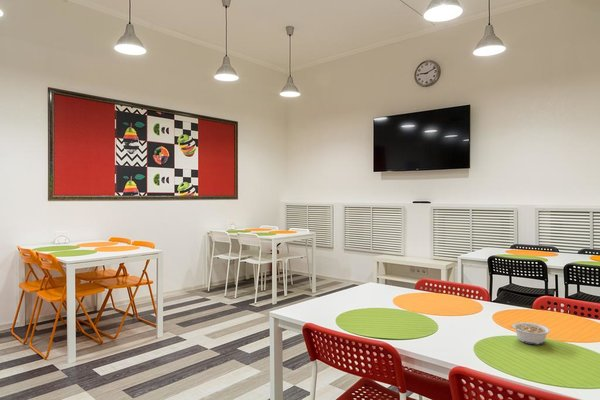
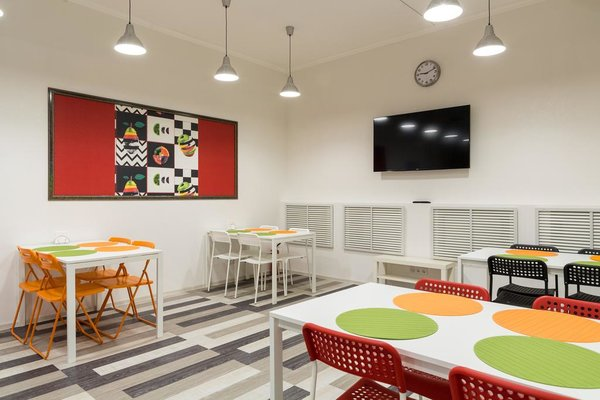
- legume [508,321,551,345]
